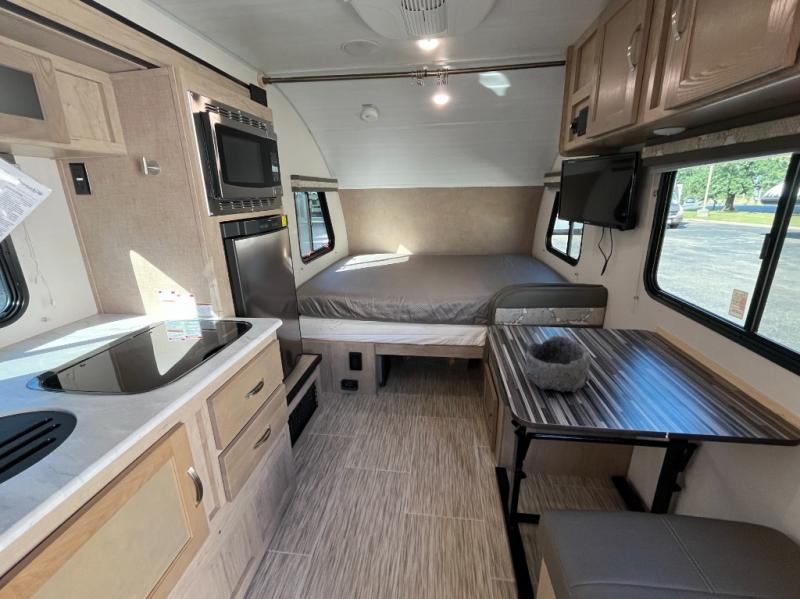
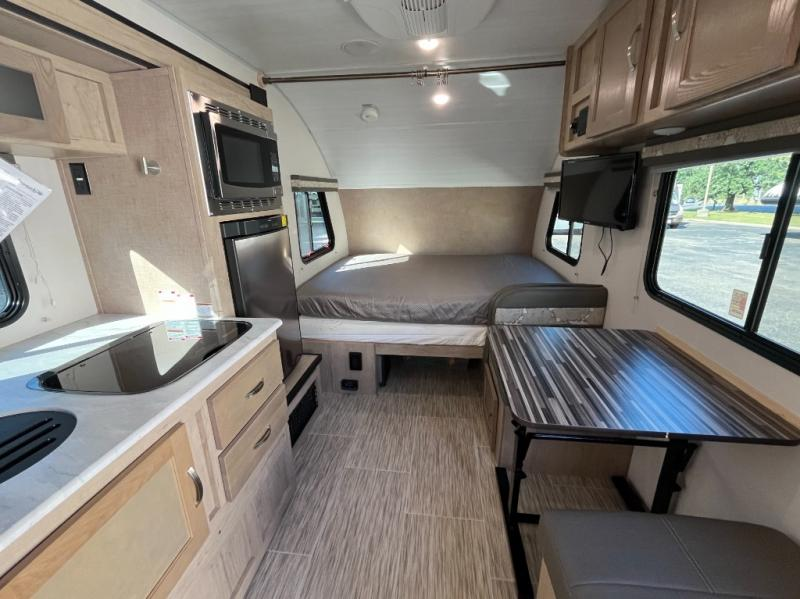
- bowl [524,335,592,393]
